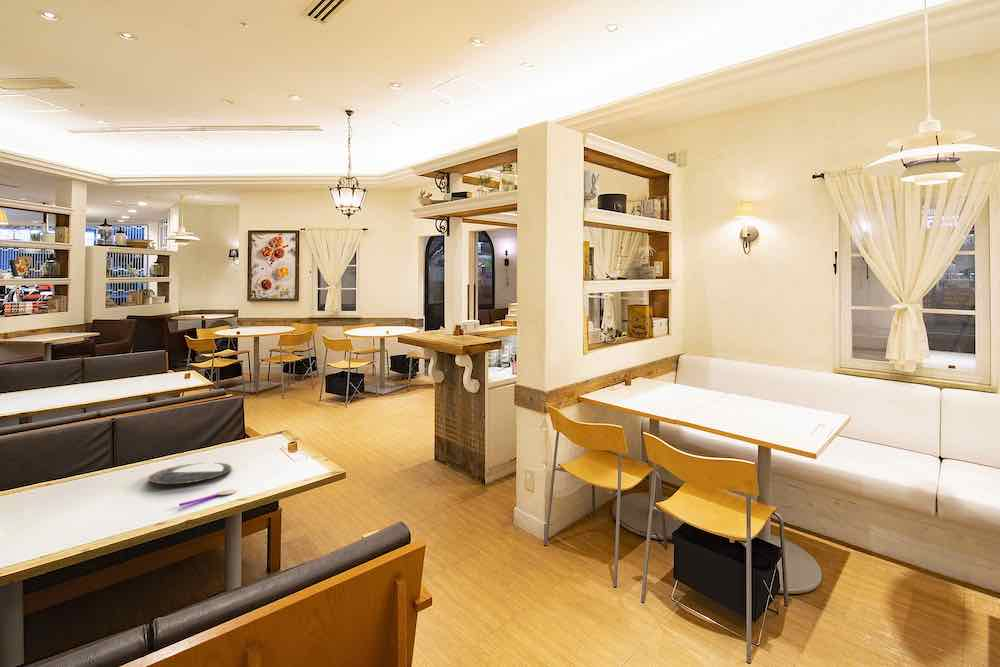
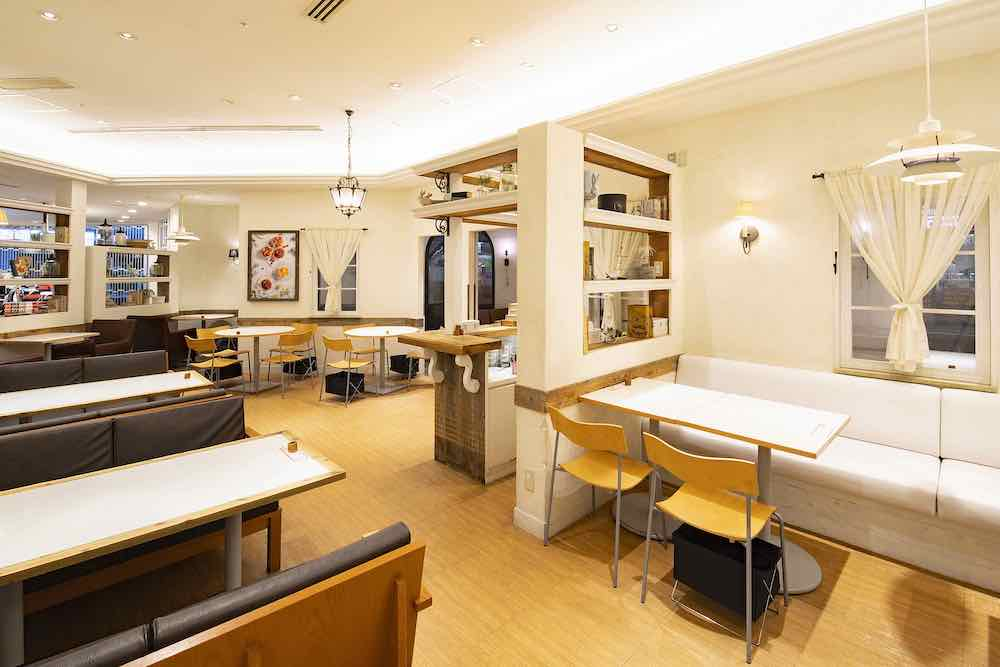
- plate [147,462,232,485]
- spoon [178,489,239,507]
